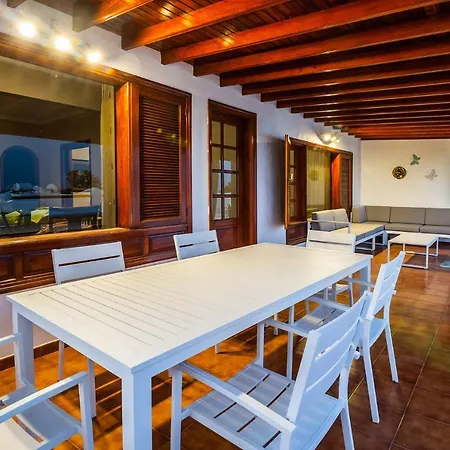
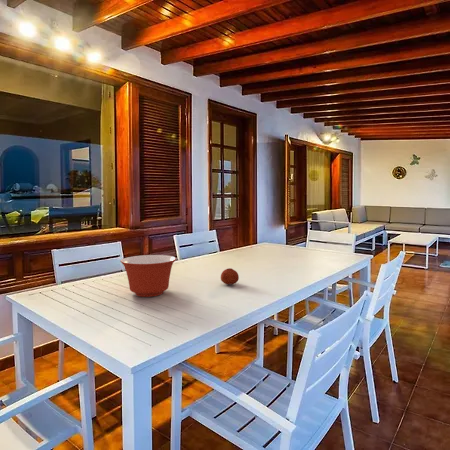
+ mixing bowl [119,254,177,298]
+ fruit [220,267,240,286]
